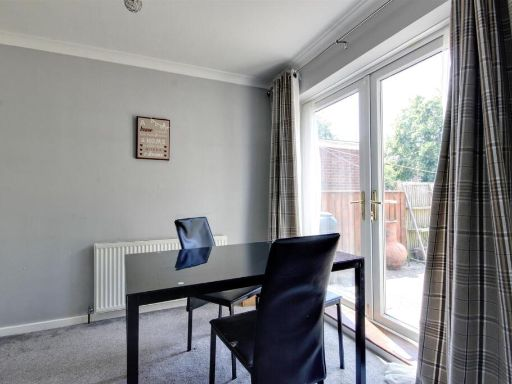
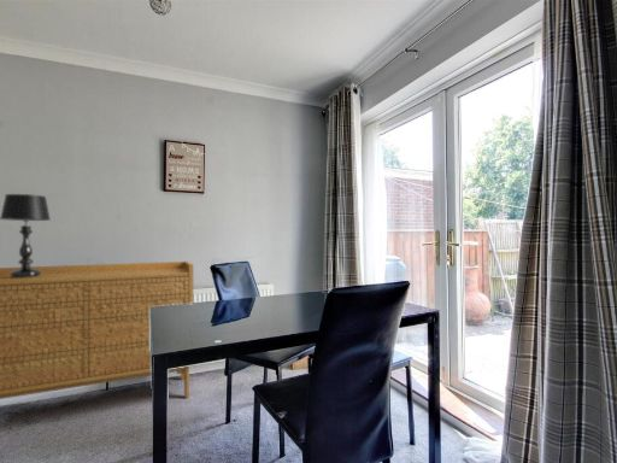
+ table lamp [0,193,52,279]
+ sideboard [0,260,194,400]
